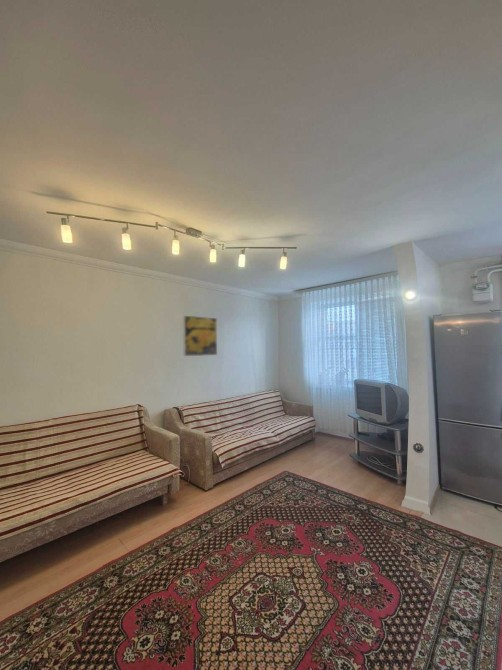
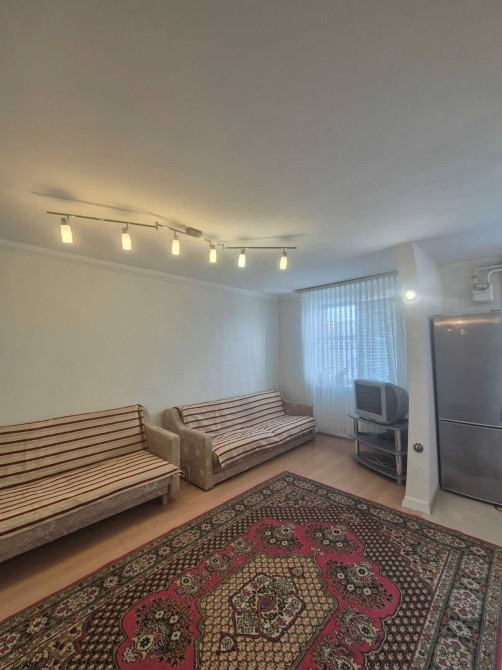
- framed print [182,315,218,357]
